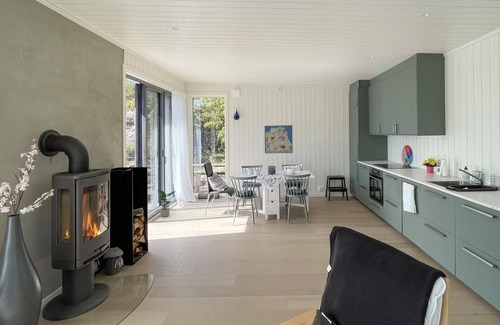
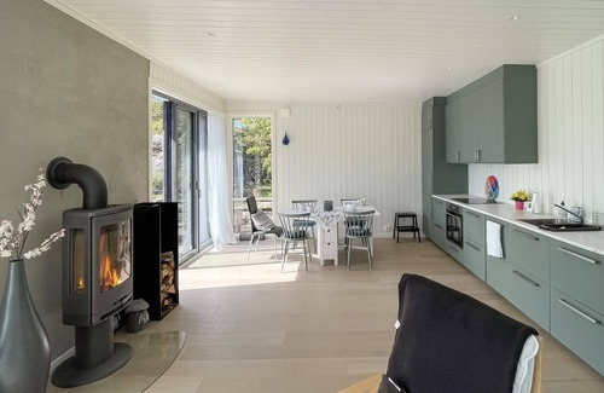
- wall art [264,124,294,154]
- potted plant [157,189,177,218]
